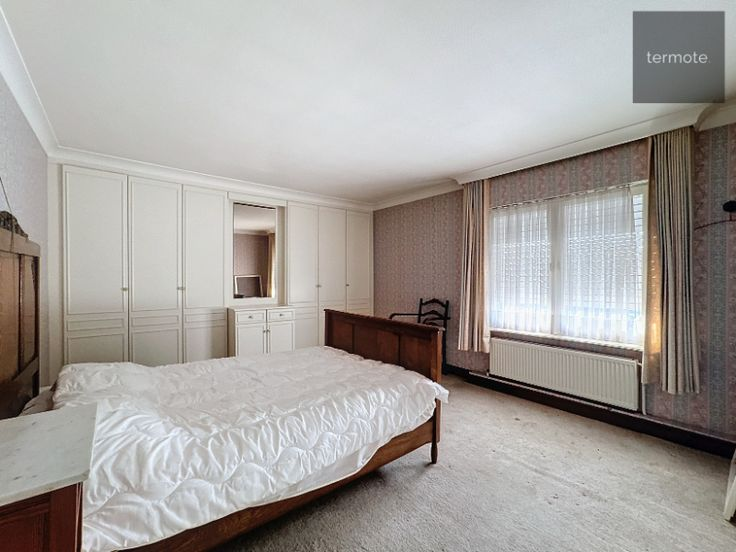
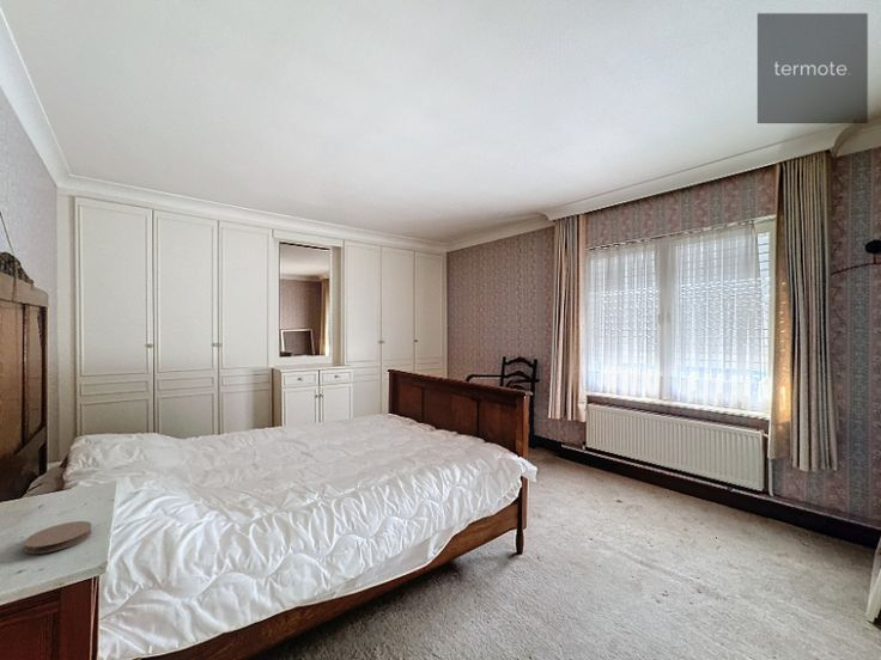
+ coaster [23,520,93,555]
